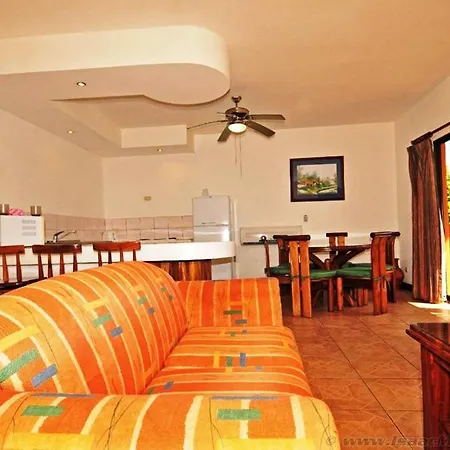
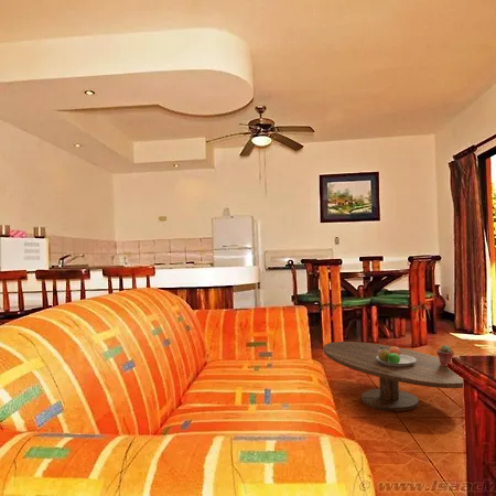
+ fruit bowl [376,345,417,367]
+ coffee table [323,341,464,412]
+ potted succulent [435,344,455,367]
